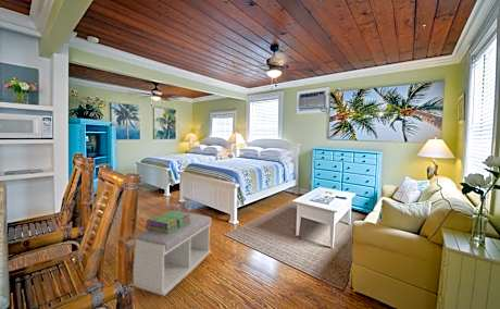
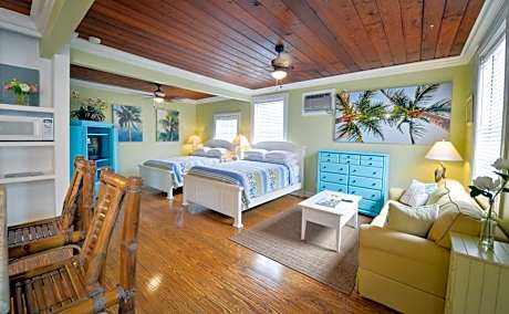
- bench [133,212,212,297]
- stack of books [145,210,190,234]
